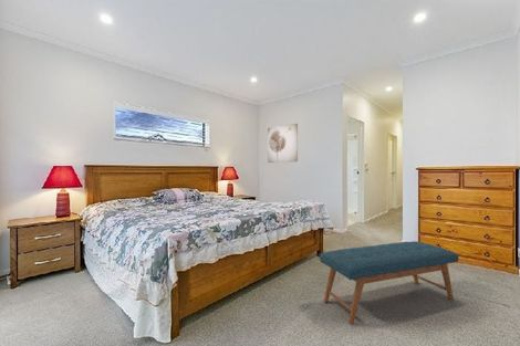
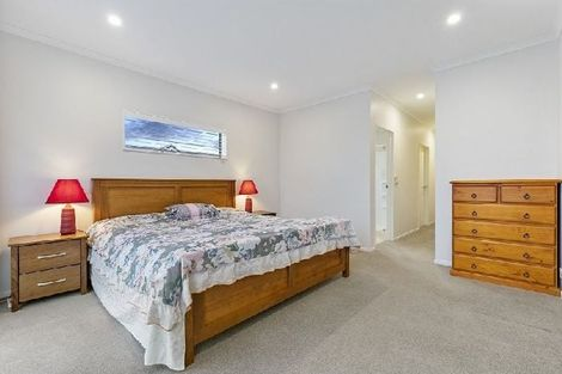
- wall art [267,123,299,164]
- bench [319,240,459,325]
